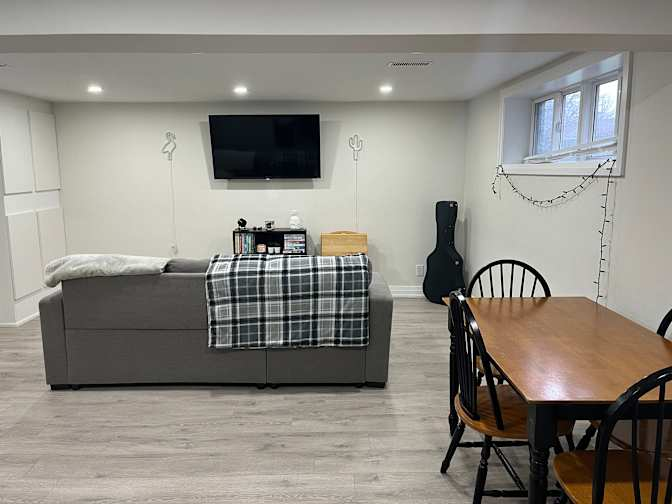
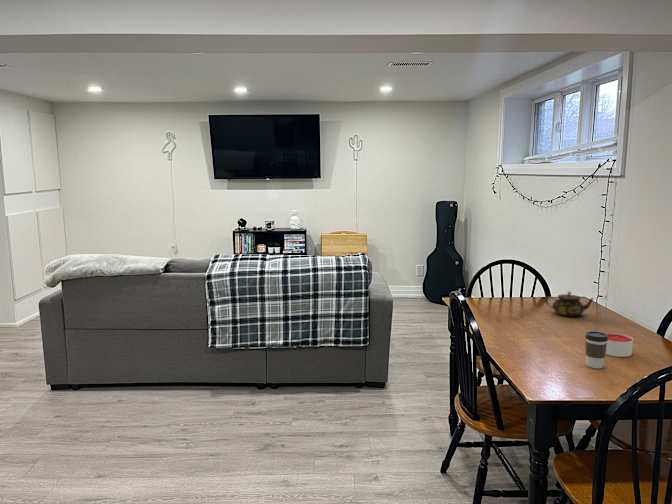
+ coffee cup [584,330,608,369]
+ teapot [544,291,595,317]
+ candle [604,332,634,358]
